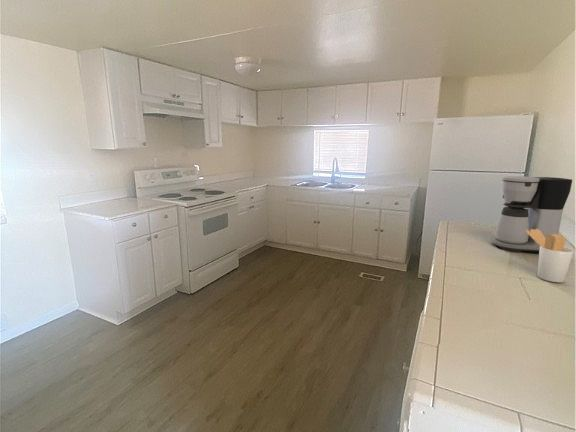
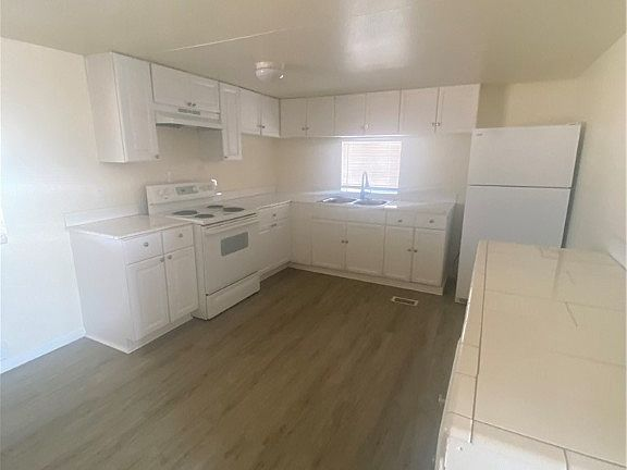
- coffee maker [491,175,573,253]
- utensil holder [526,229,574,283]
